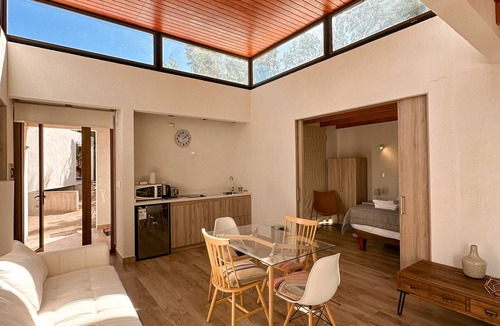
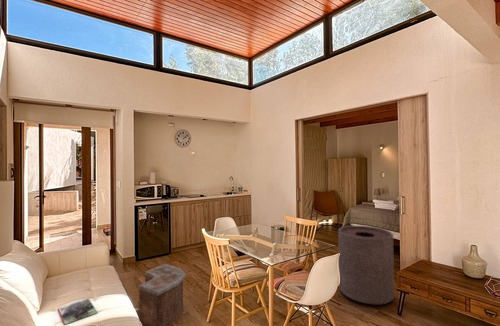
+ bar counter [139,263,187,326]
+ trash can [337,225,395,305]
+ magazine [57,298,98,326]
